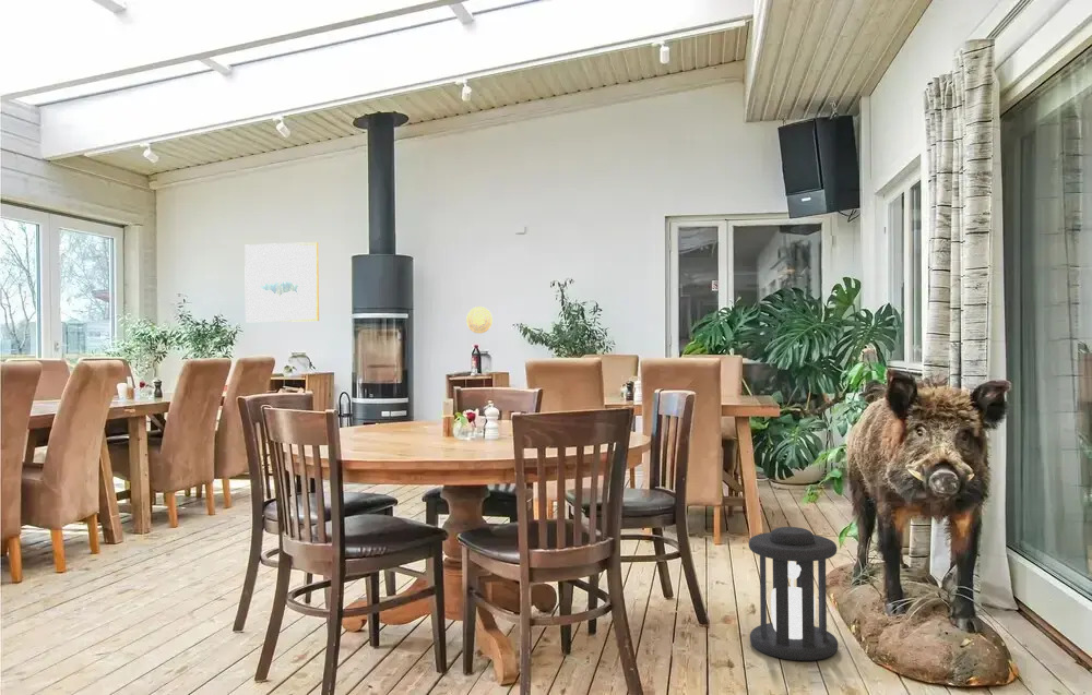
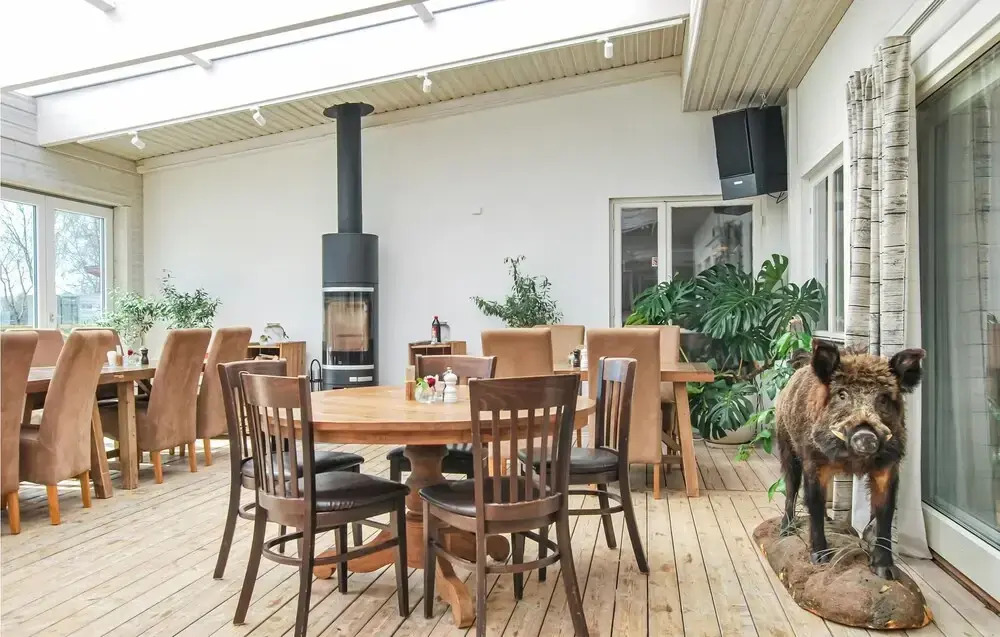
- wall art [244,241,320,323]
- decorative plate [465,305,494,334]
- lantern [748,526,839,662]
